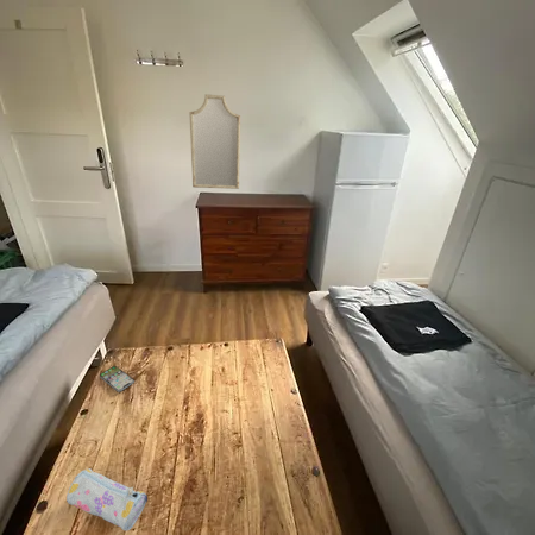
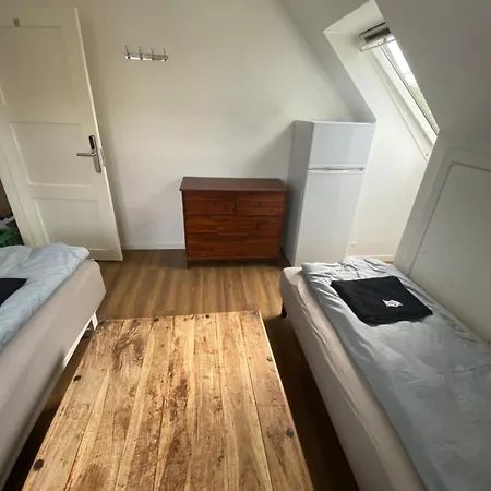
- smartphone [99,365,136,392]
- home mirror [188,93,241,190]
- pencil case [65,467,149,531]
